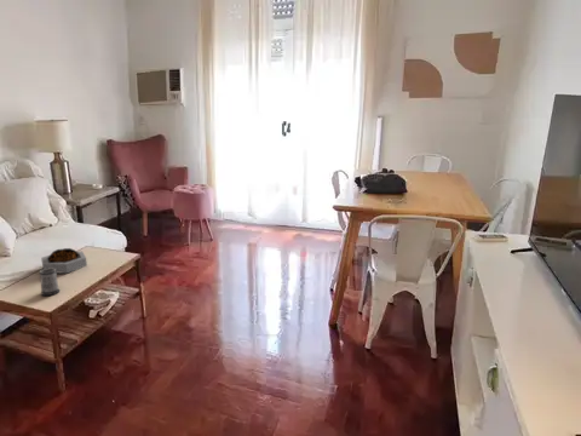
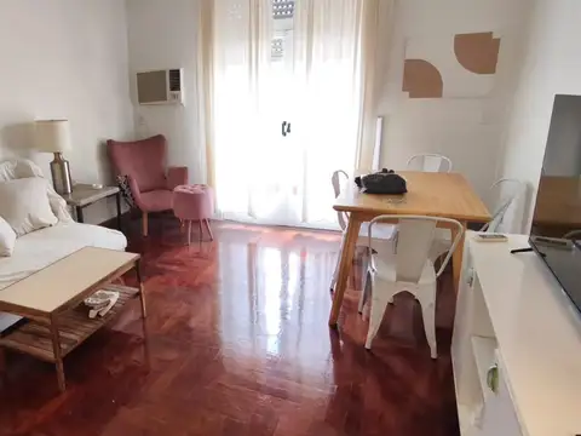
- mug [39,268,61,297]
- decorative bowl [40,247,88,274]
